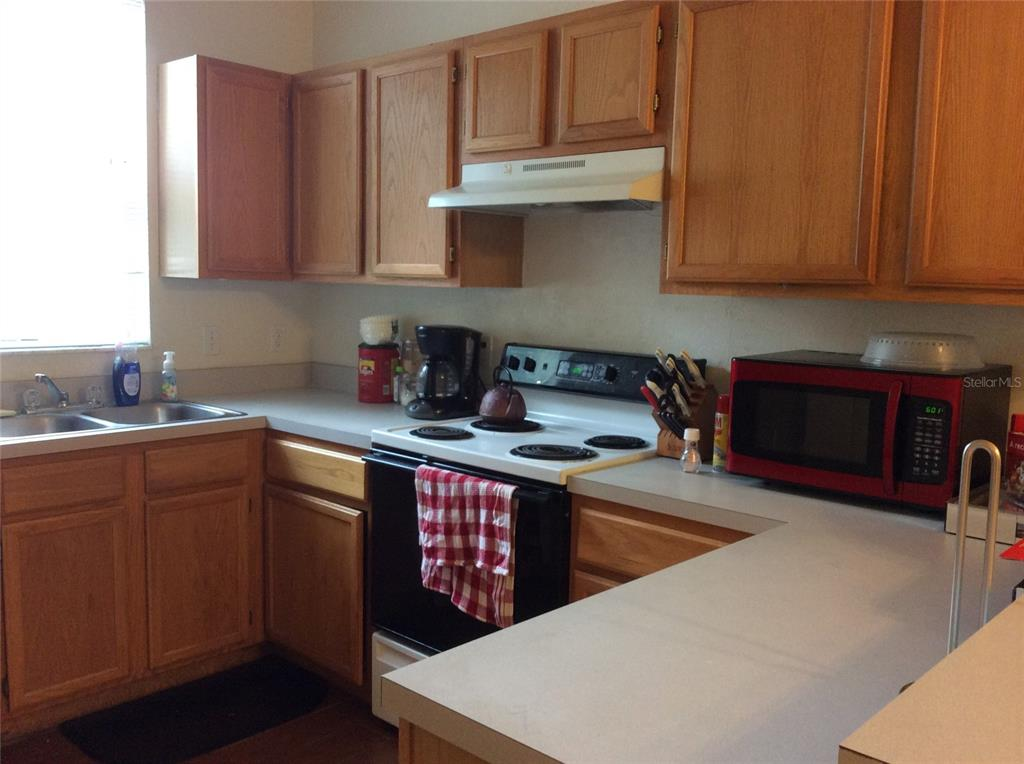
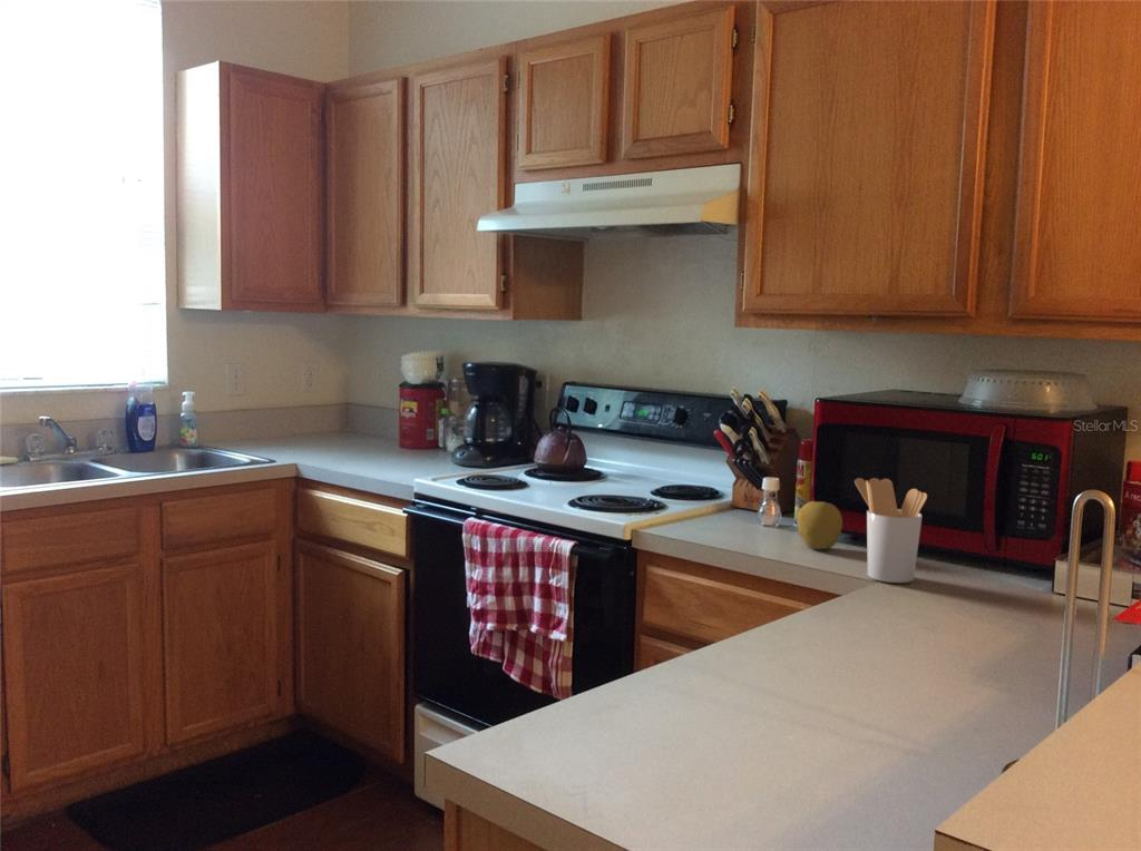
+ utensil holder [854,477,928,584]
+ fruit [797,500,843,550]
